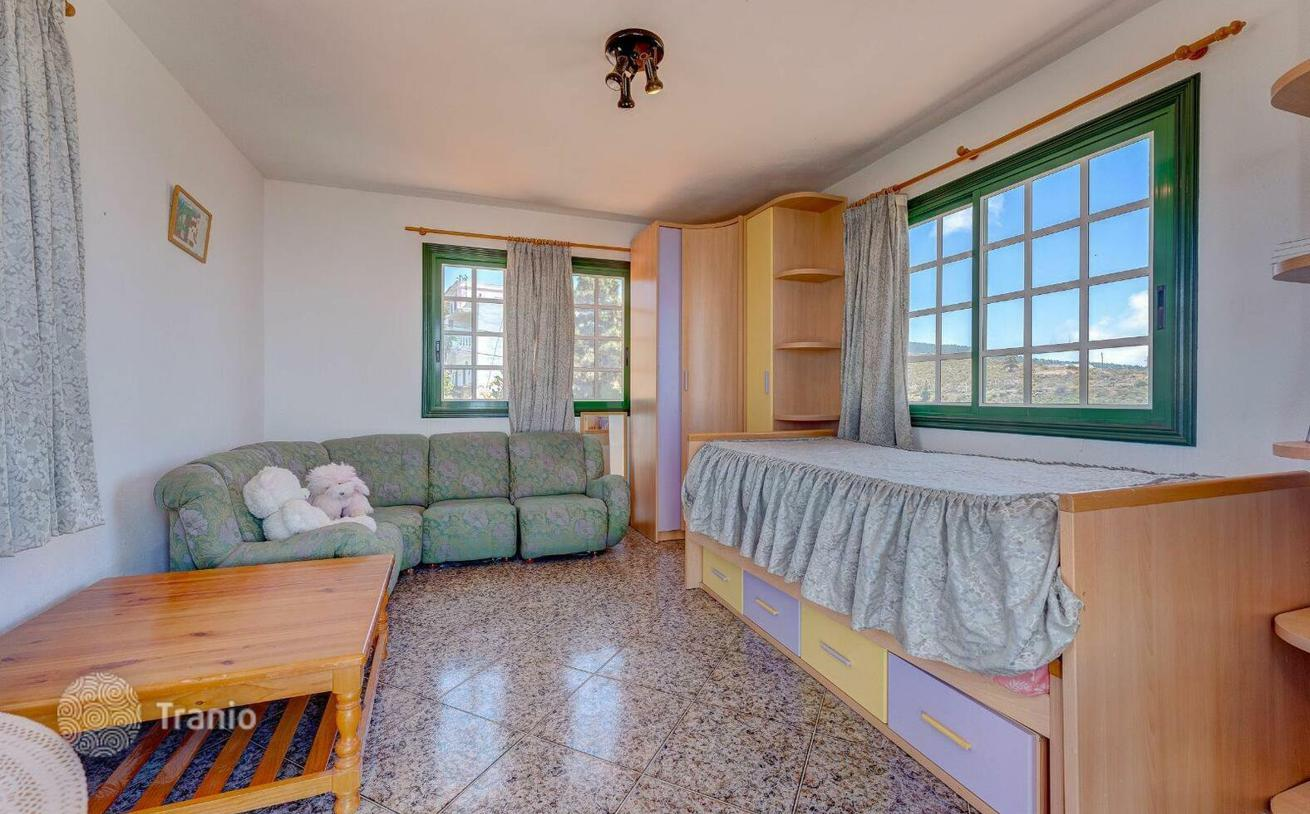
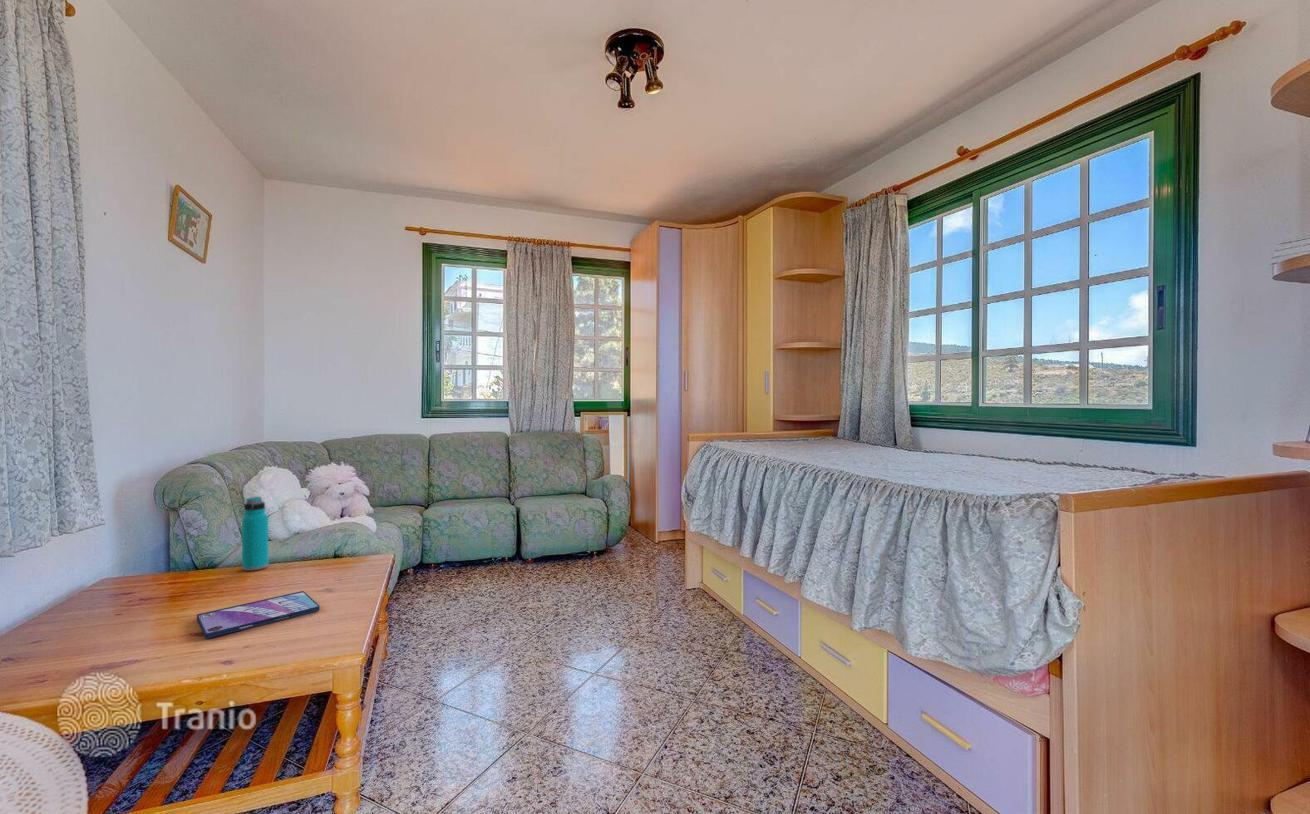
+ video game case [196,590,321,639]
+ water bottle [241,496,269,572]
